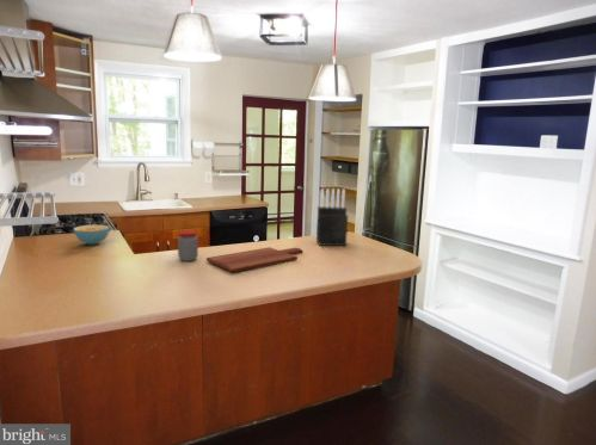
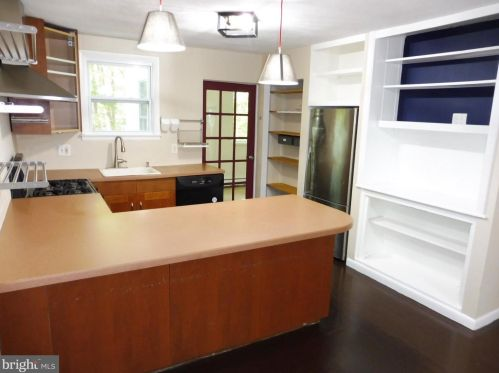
- jar [177,230,199,262]
- cereal bowl [72,224,111,246]
- cutting board [205,246,303,273]
- knife block [315,187,349,248]
